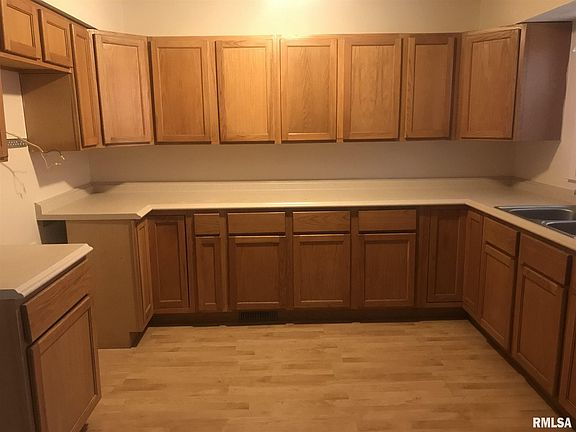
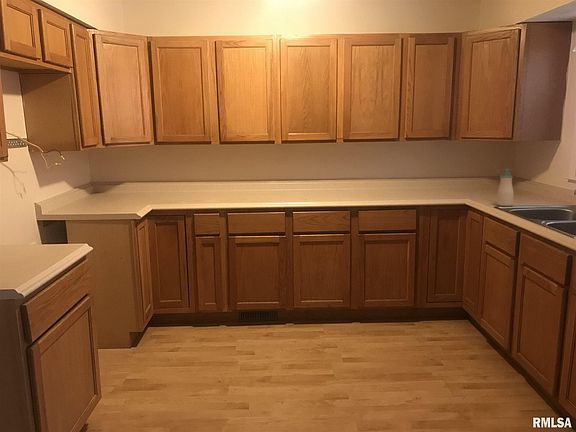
+ soap bottle [495,168,514,207]
